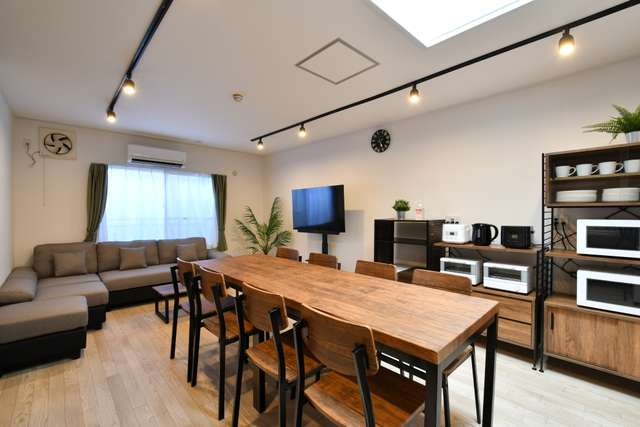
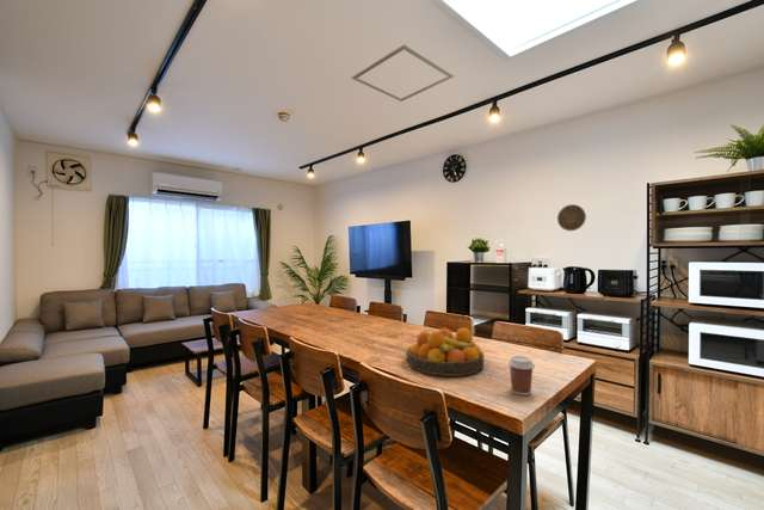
+ decorative plate [556,203,587,232]
+ coffee cup [506,355,536,397]
+ fruit bowl [405,326,486,377]
